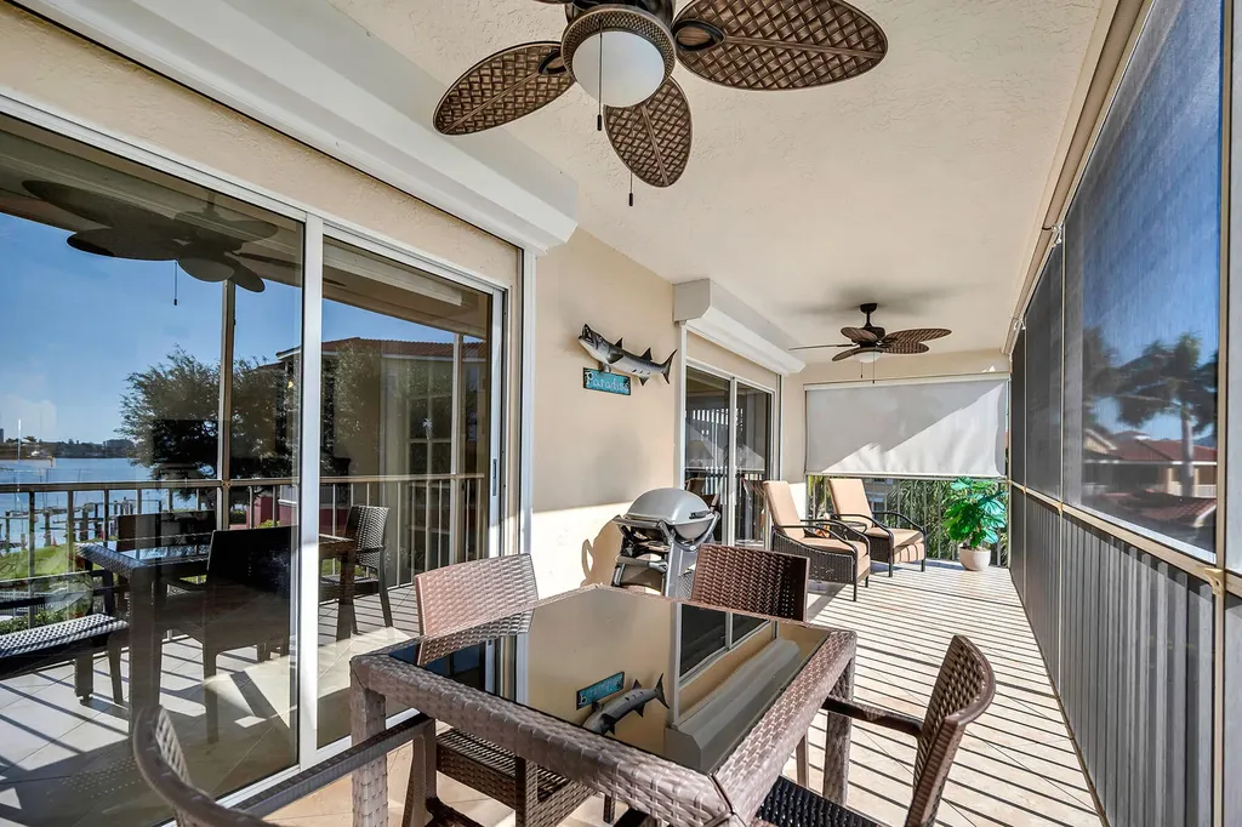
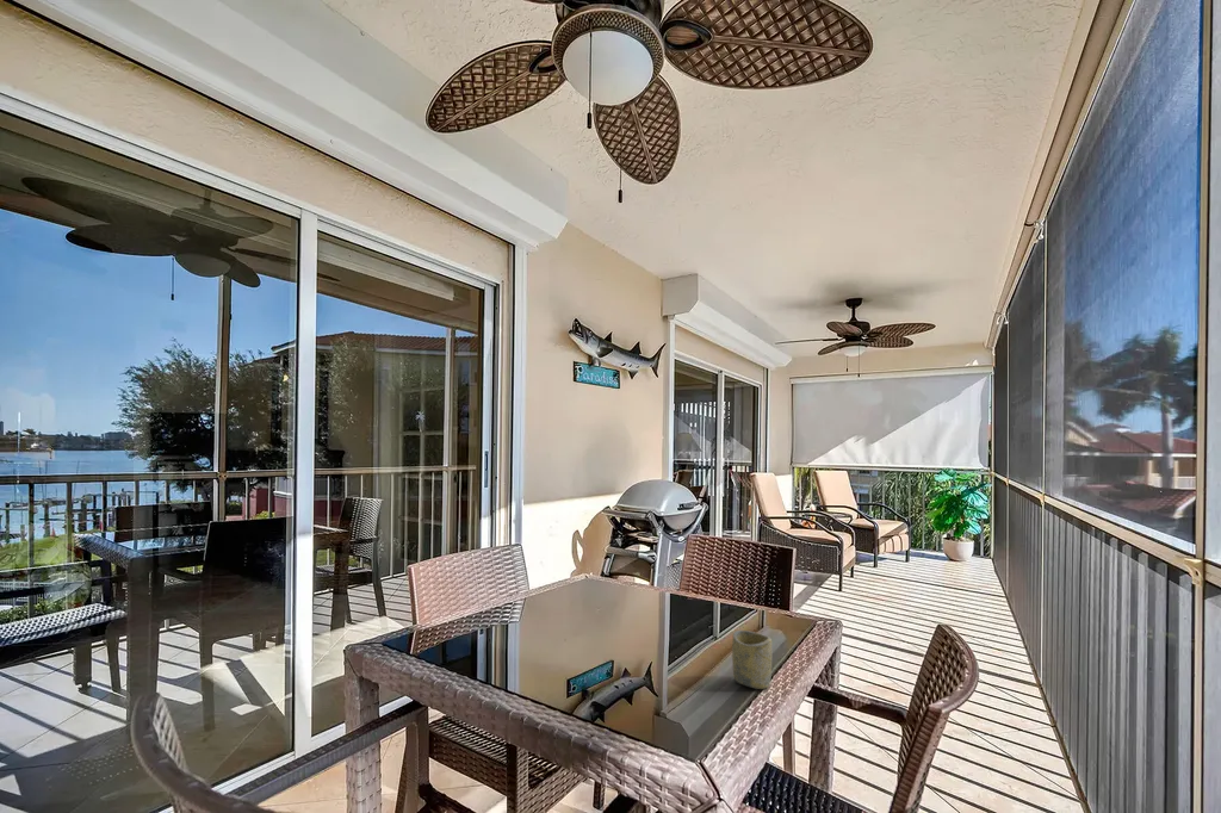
+ cup [731,629,773,690]
